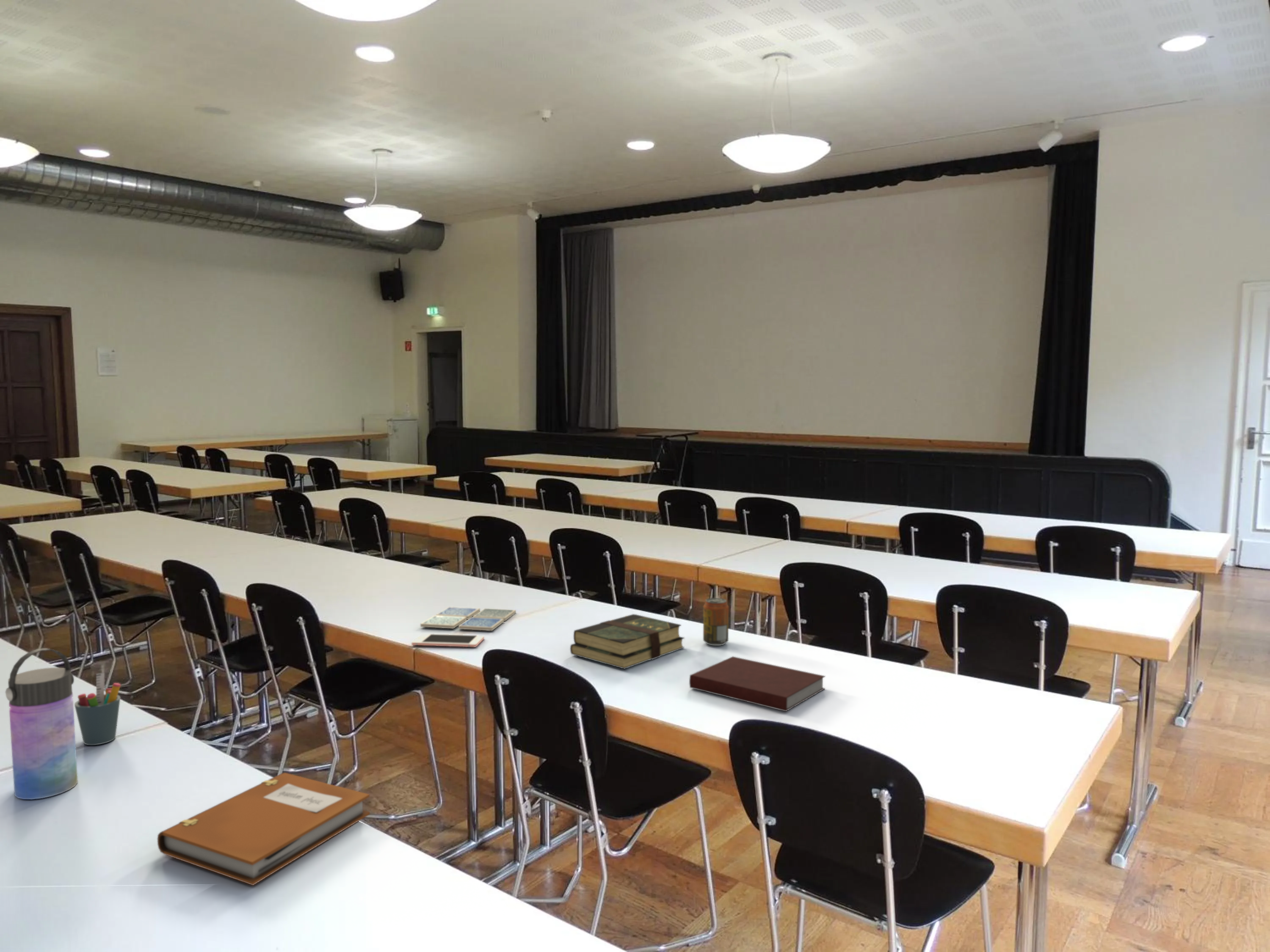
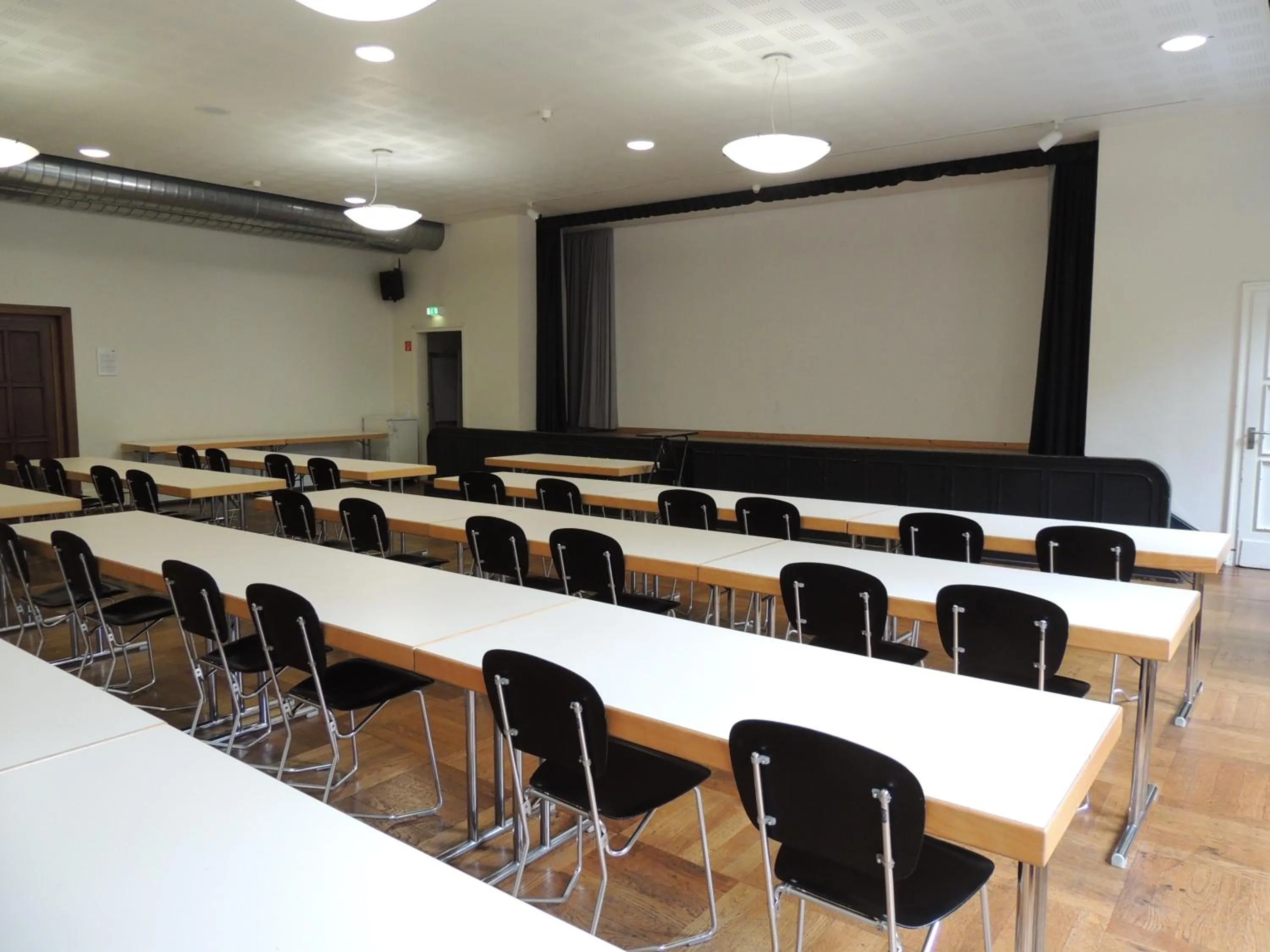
- notebook [689,656,826,712]
- water bottle [5,648,78,800]
- book [570,614,685,669]
- notebook [157,772,370,886]
- beverage can [703,597,729,646]
- cell phone [411,633,485,648]
- drink coaster [420,606,516,631]
- pen holder [74,672,121,746]
